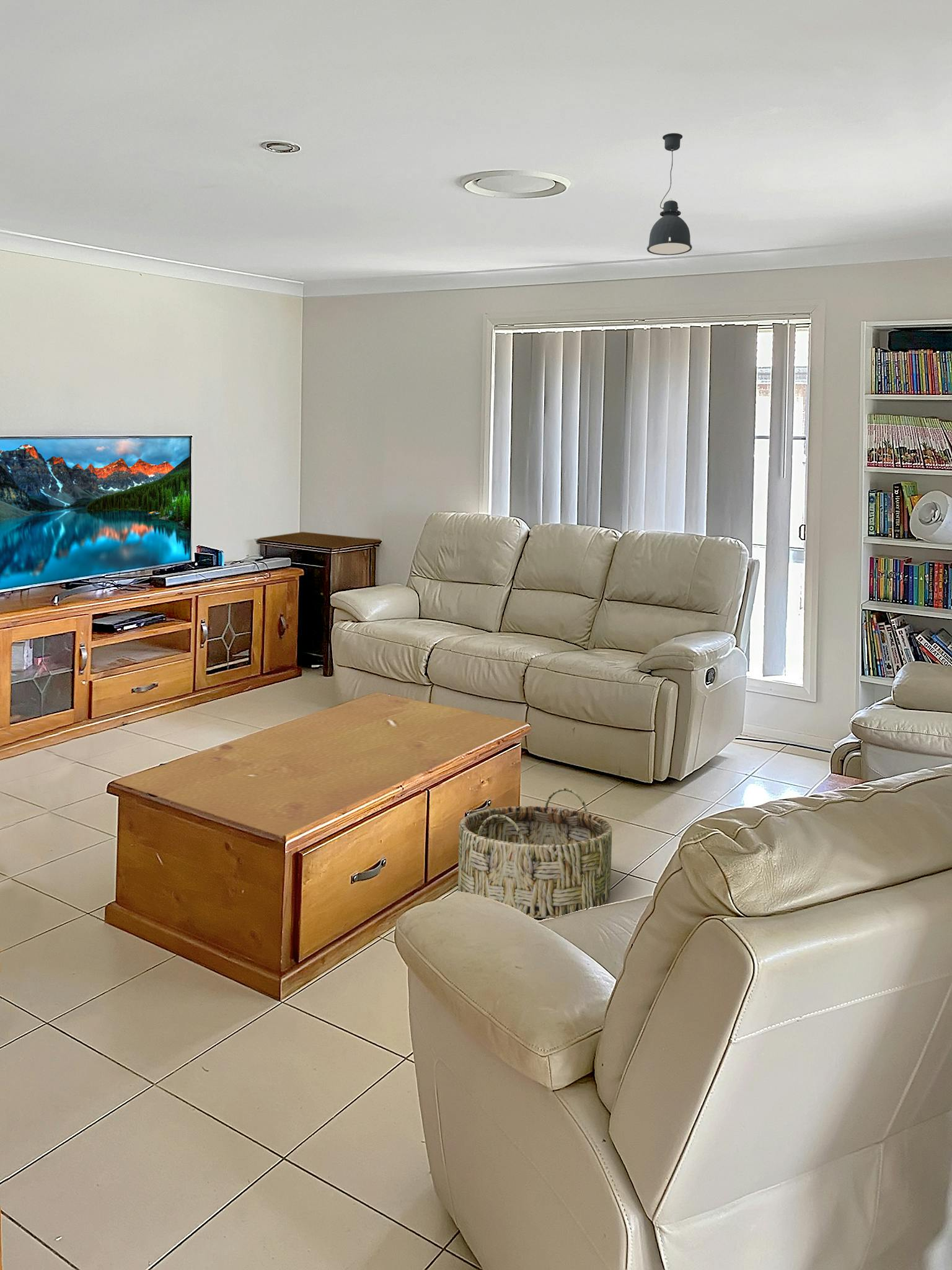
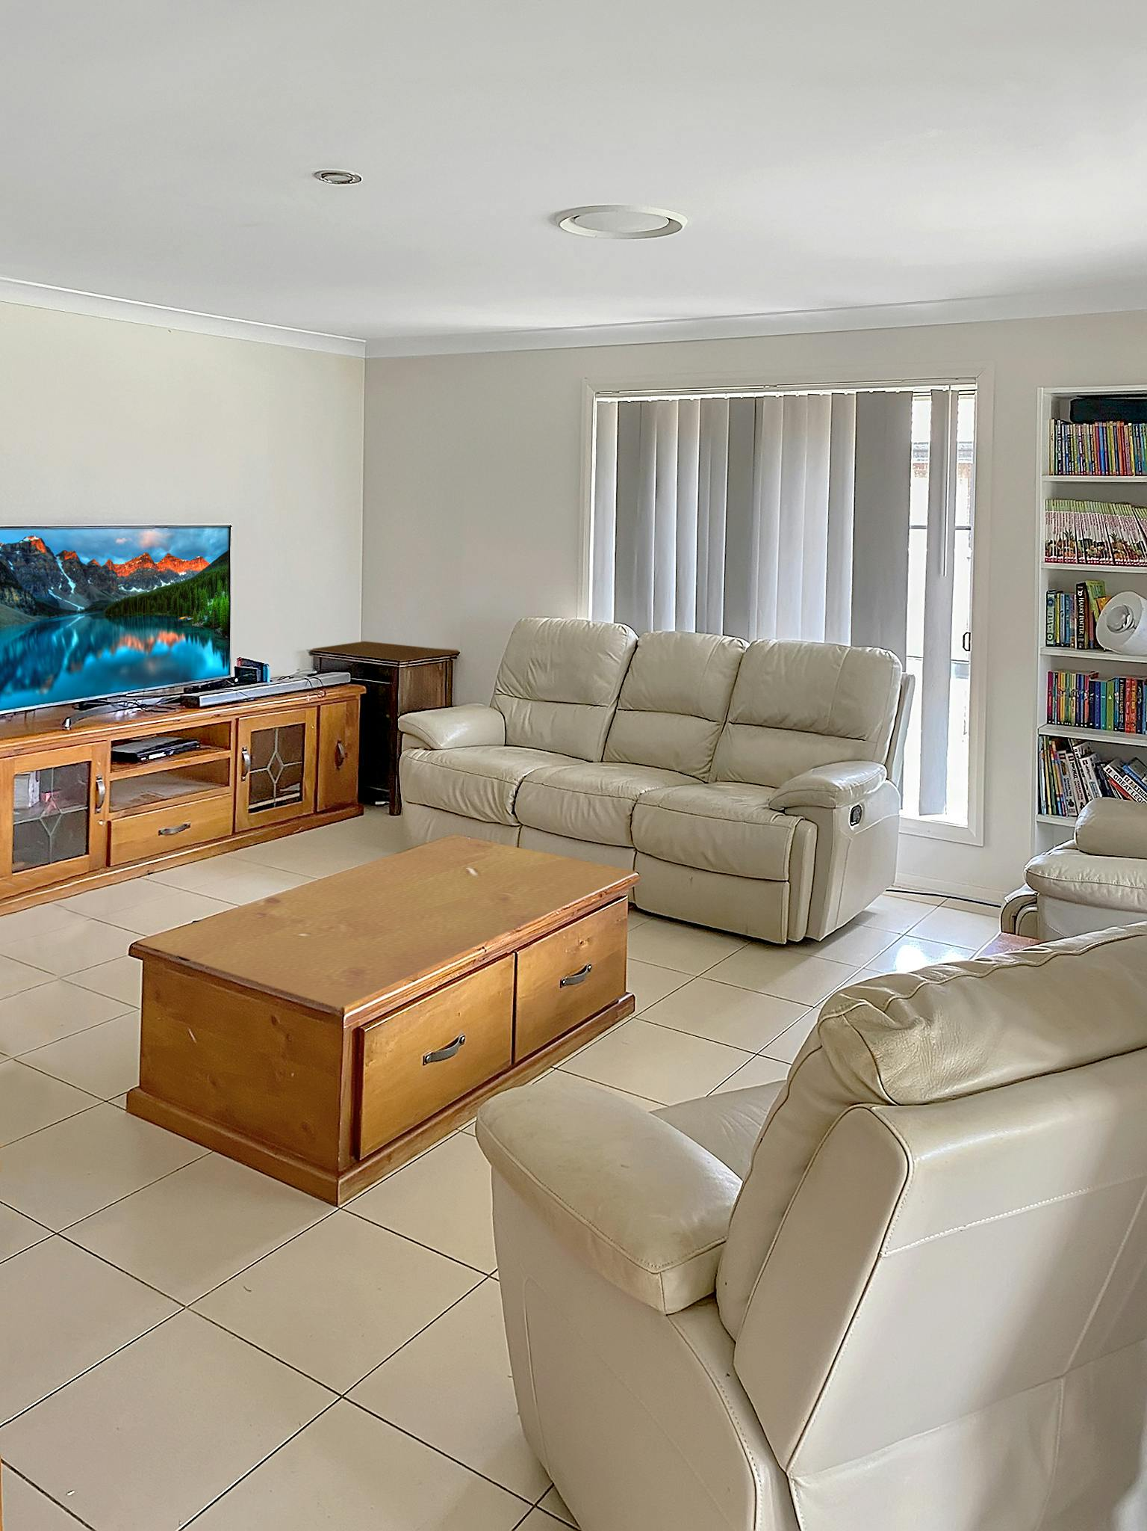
- basket [457,788,612,918]
- pendant light [646,133,693,256]
